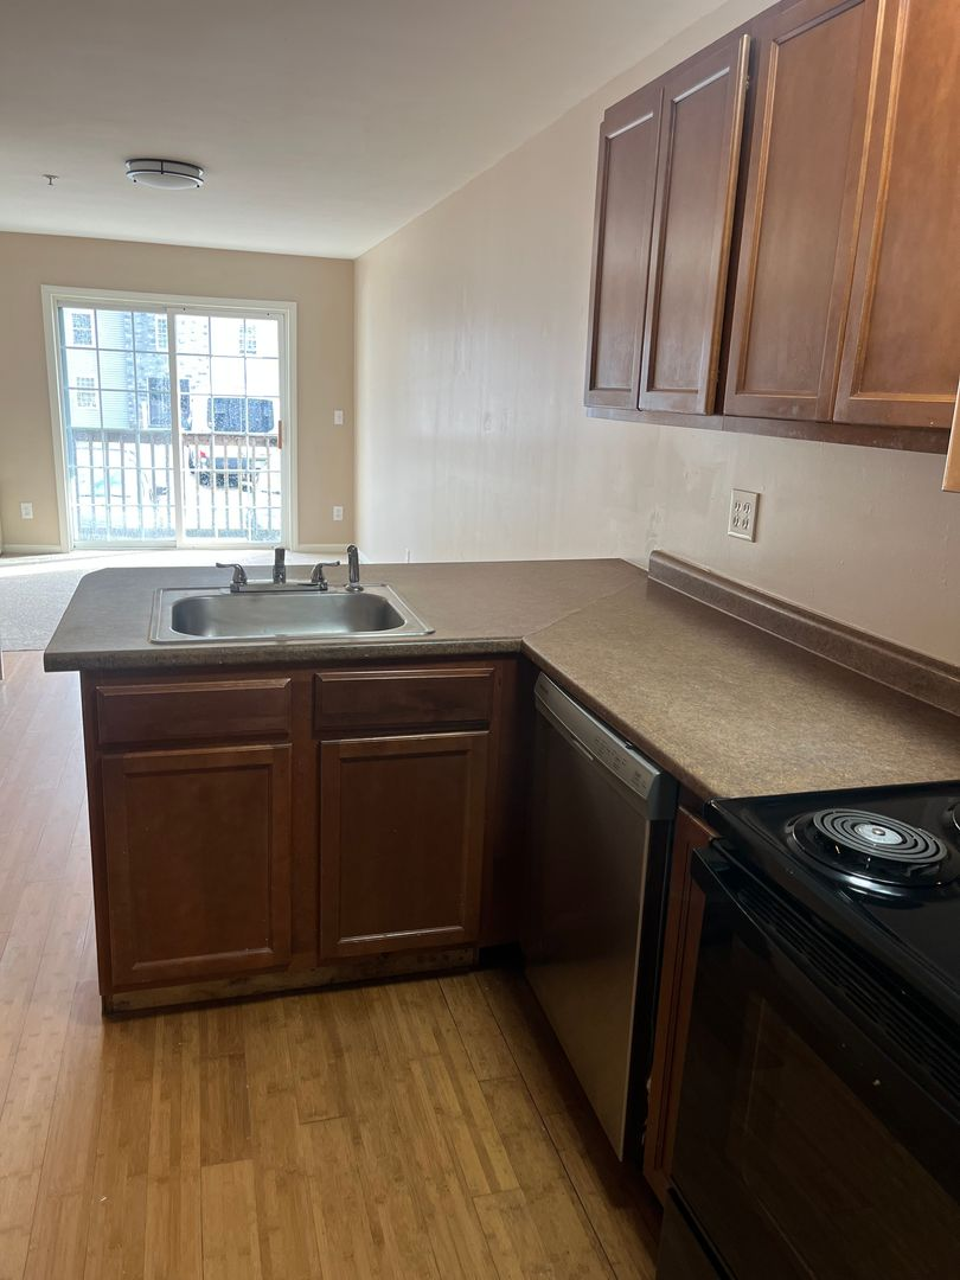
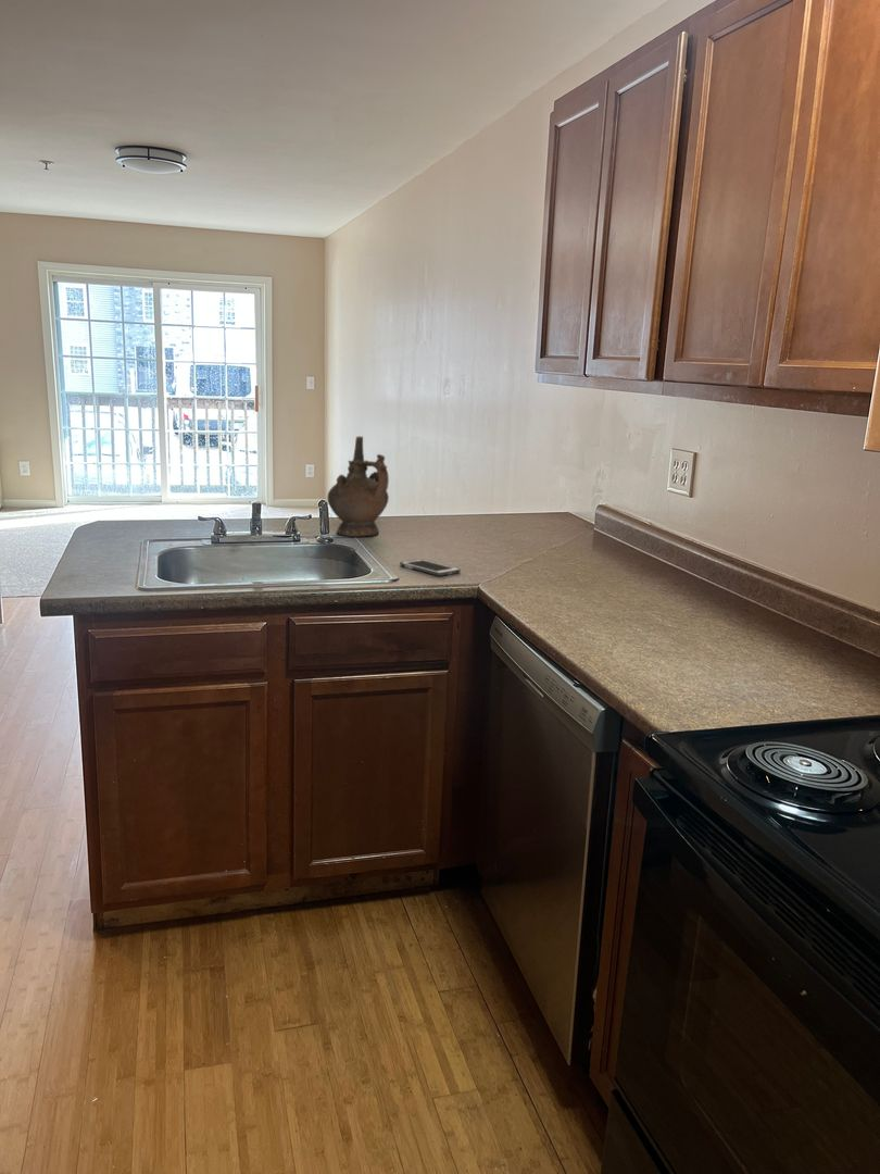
+ cell phone [399,558,462,577]
+ ceremonial vessel [326,436,390,538]
